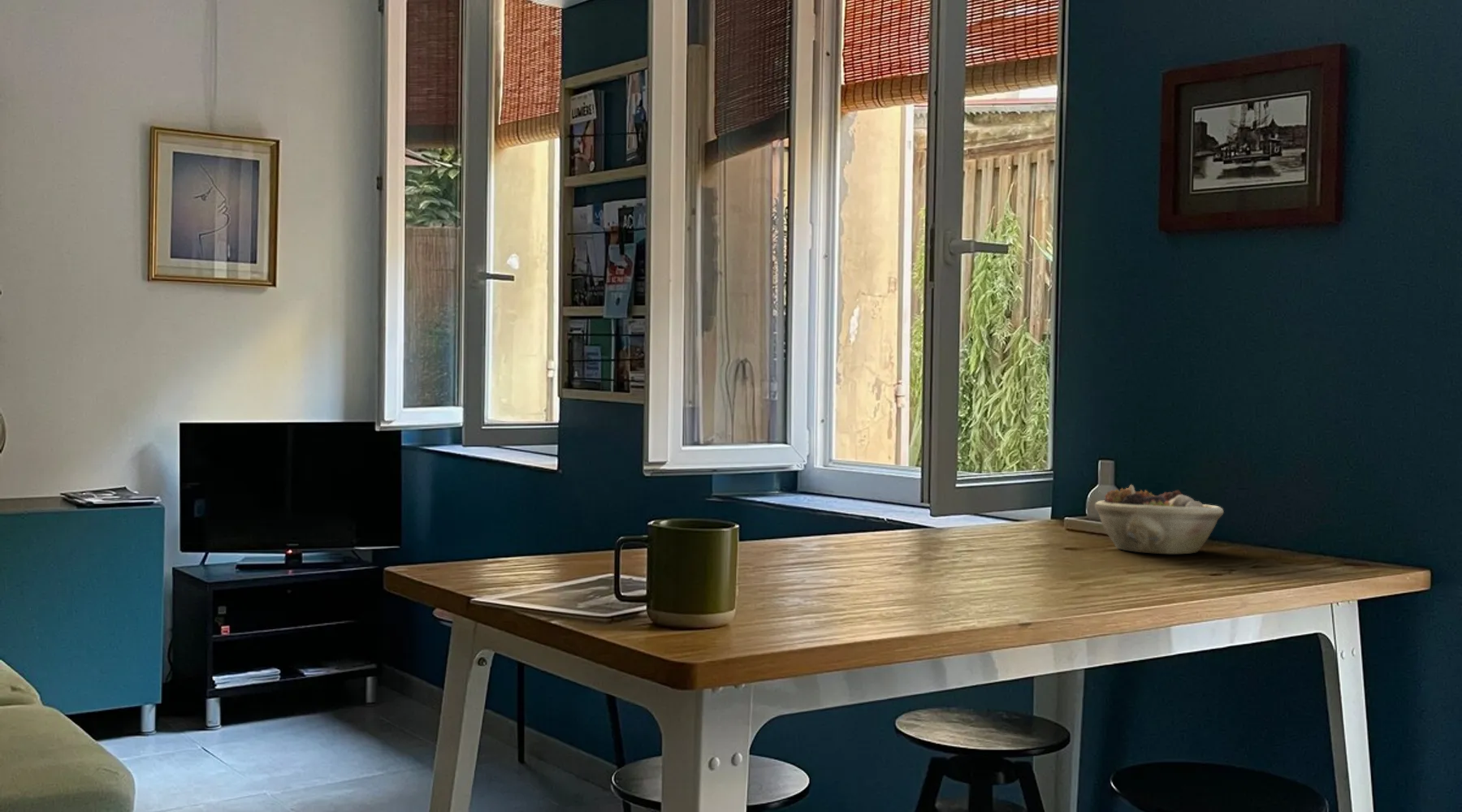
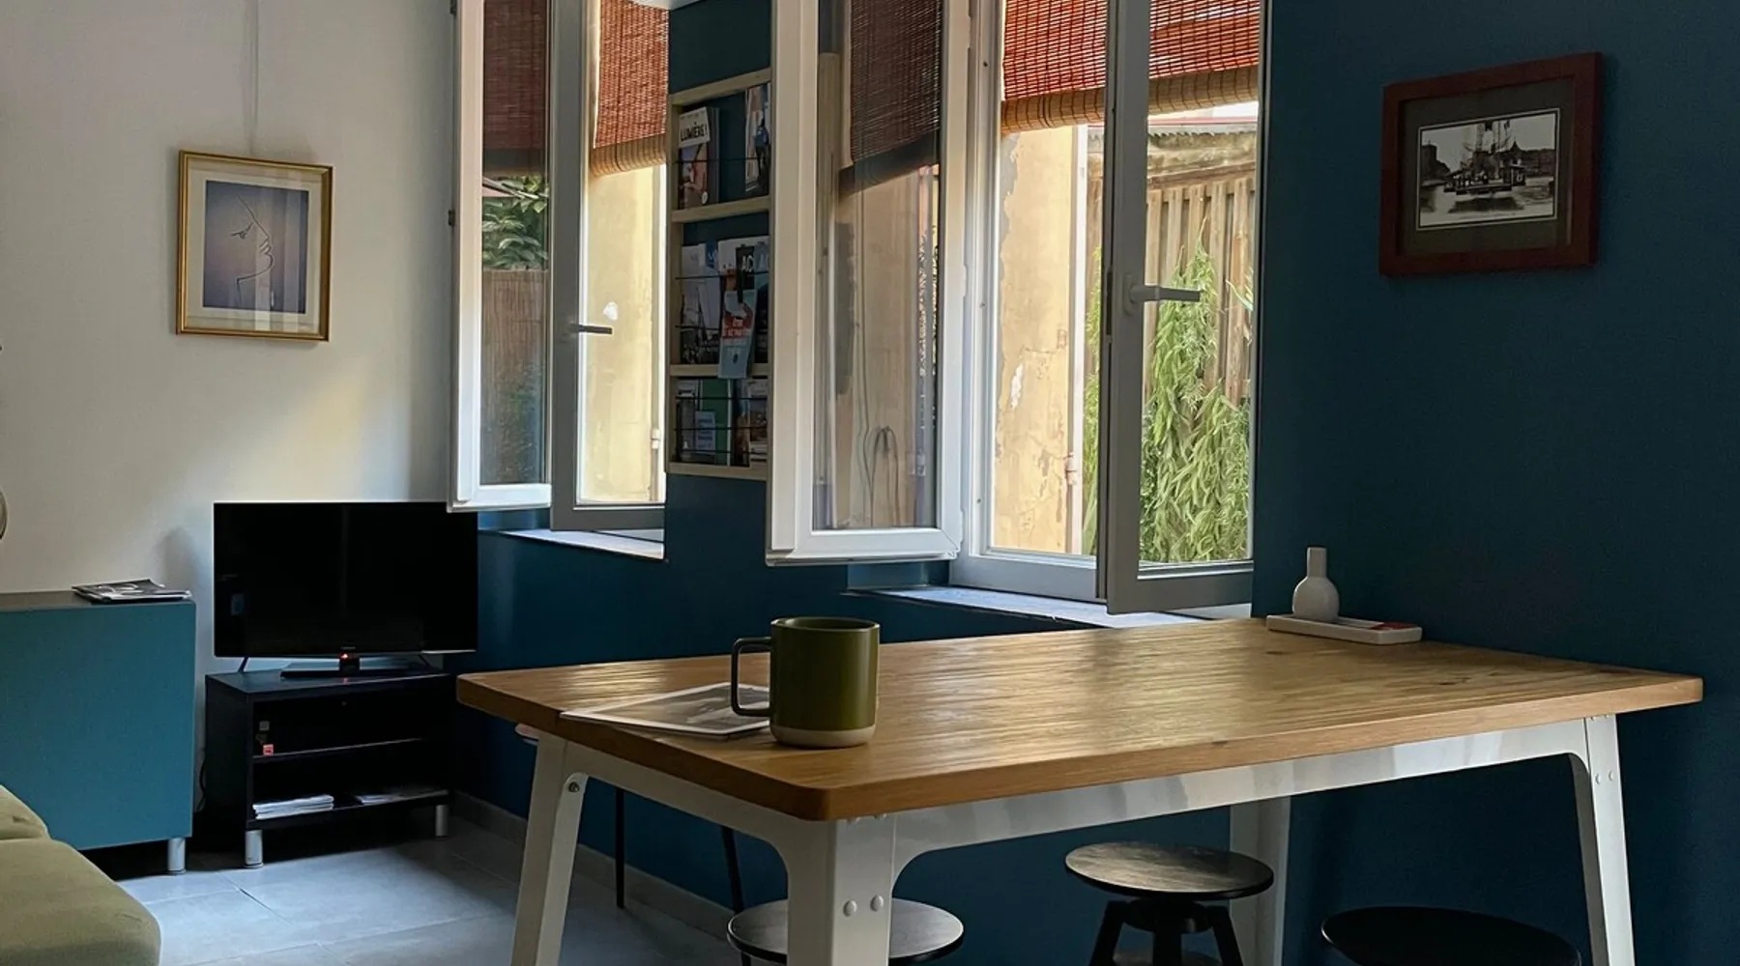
- succulent planter [1094,484,1225,555]
